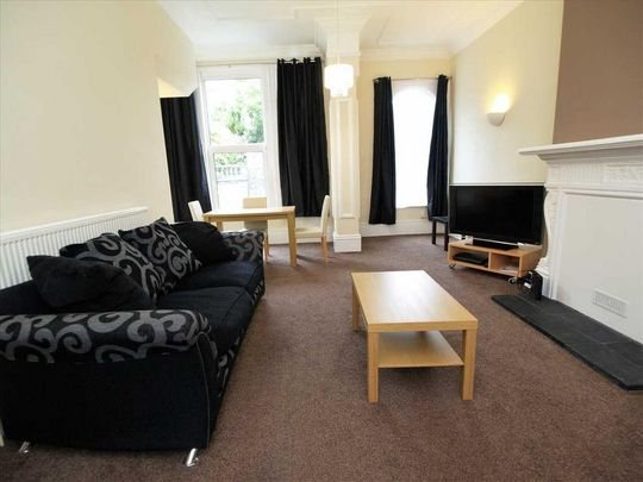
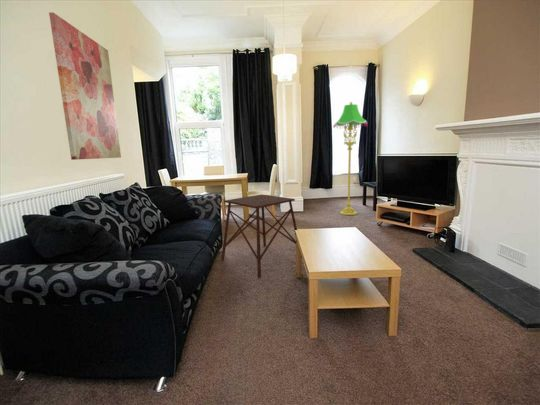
+ side table [220,193,298,279]
+ floor lamp [332,101,369,216]
+ wall art [48,11,122,161]
